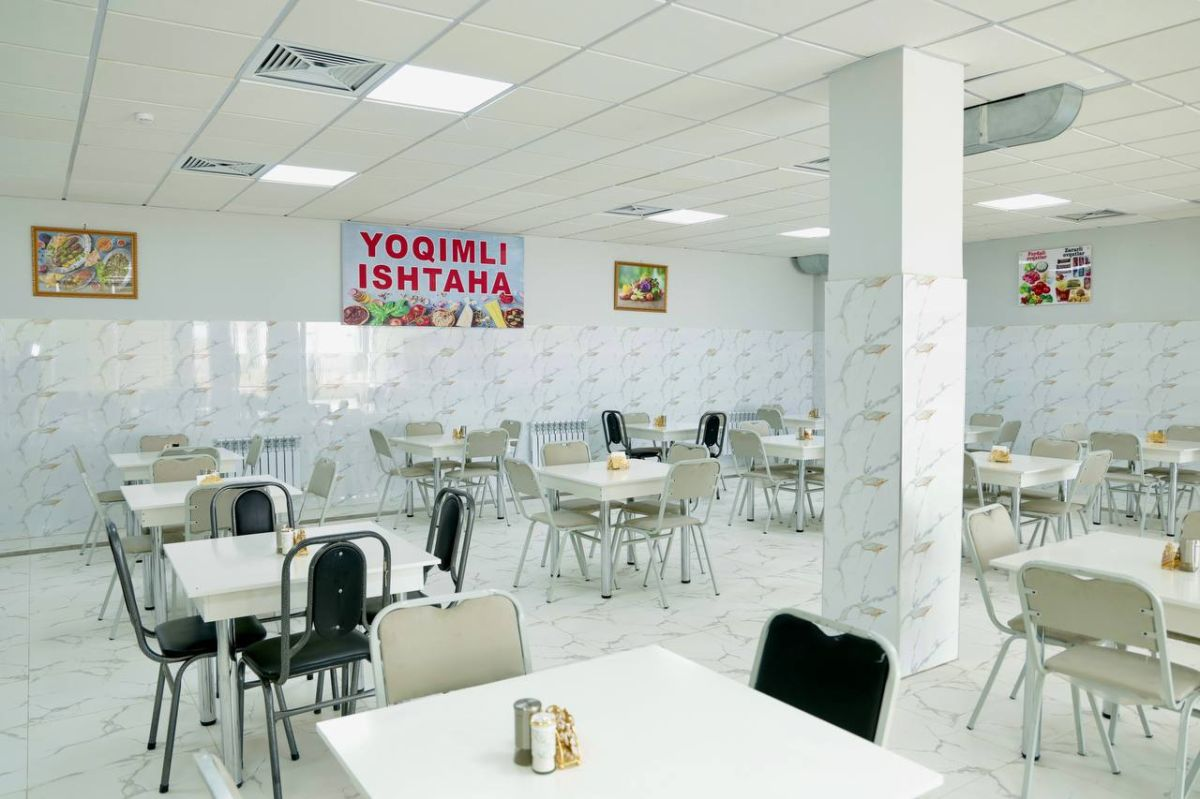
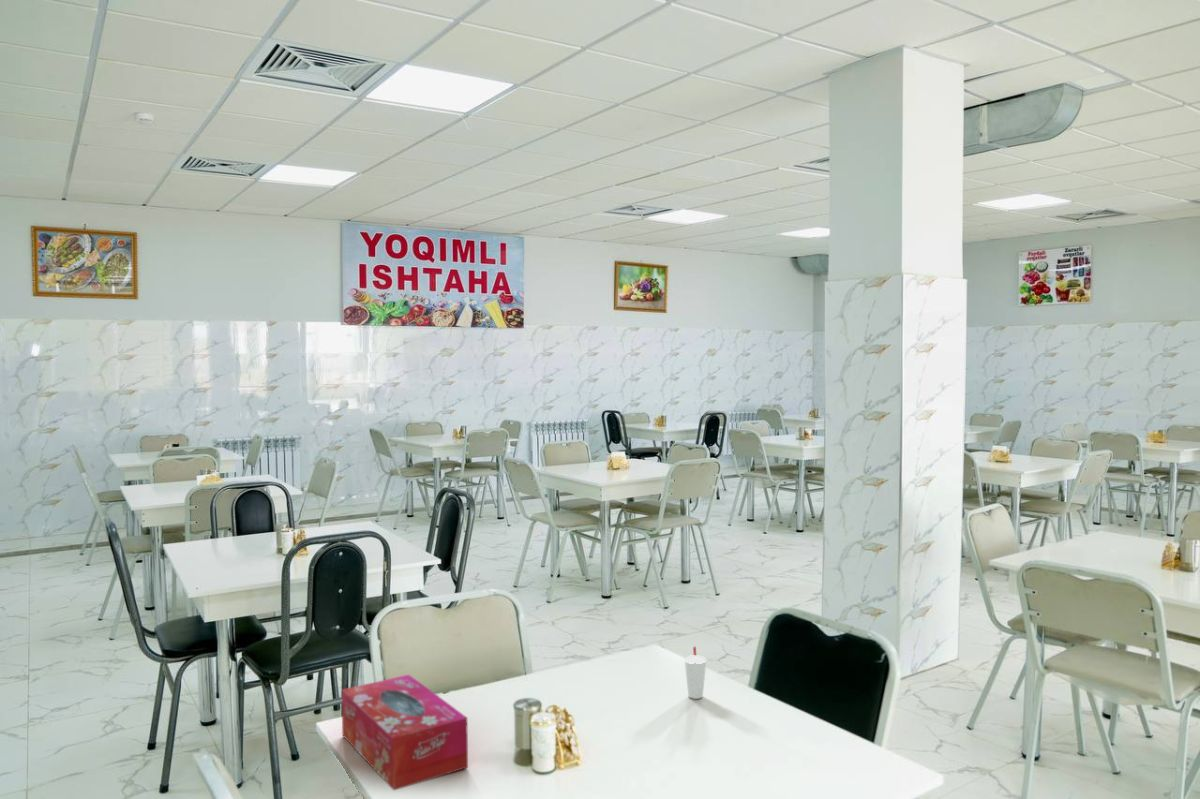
+ tissue box [341,674,469,791]
+ cup [683,645,708,700]
